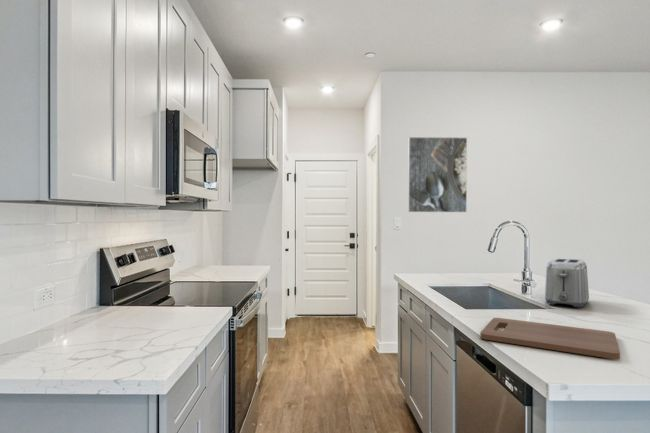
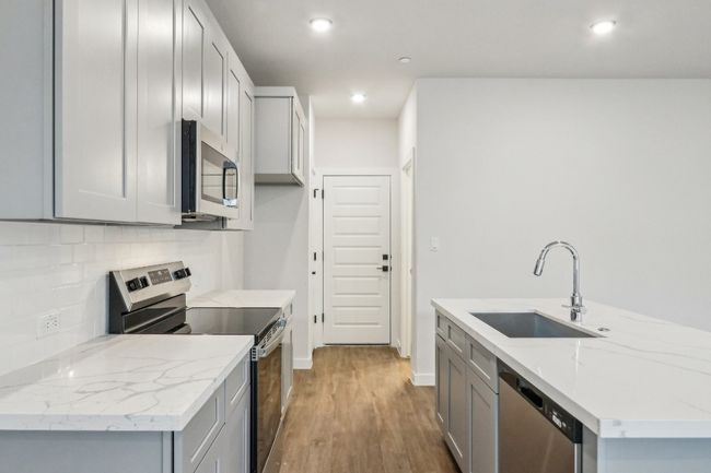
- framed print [407,136,468,213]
- cutting board [479,317,621,360]
- toaster [544,258,590,309]
